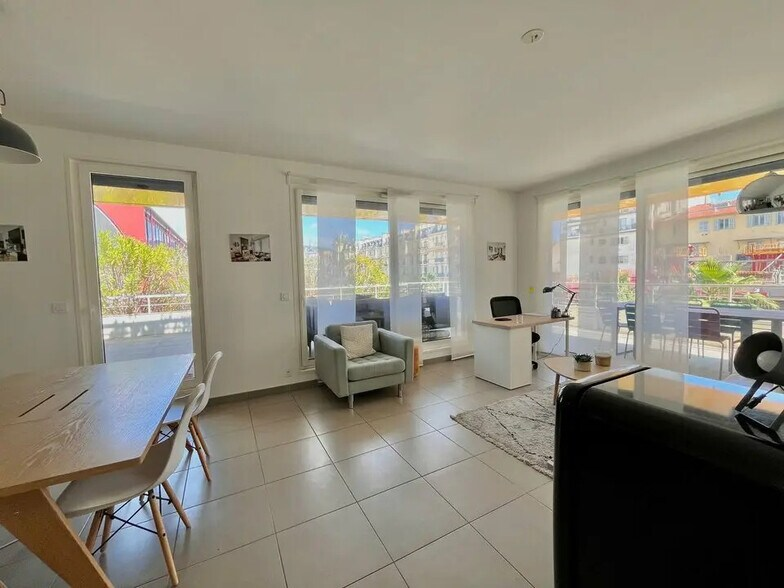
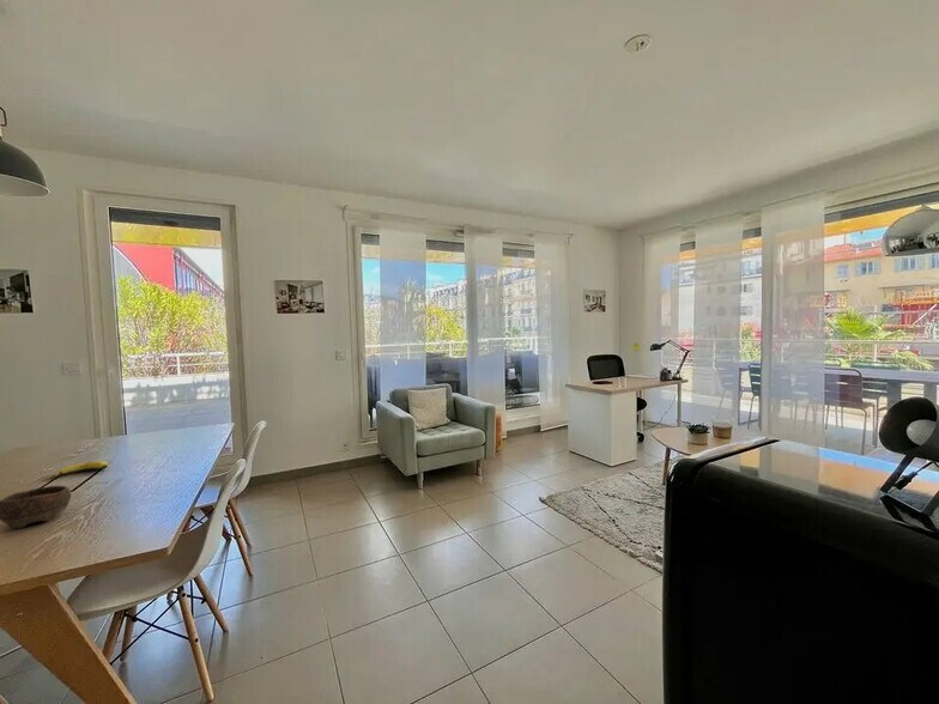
+ banana [47,460,109,481]
+ bowl [0,485,72,529]
